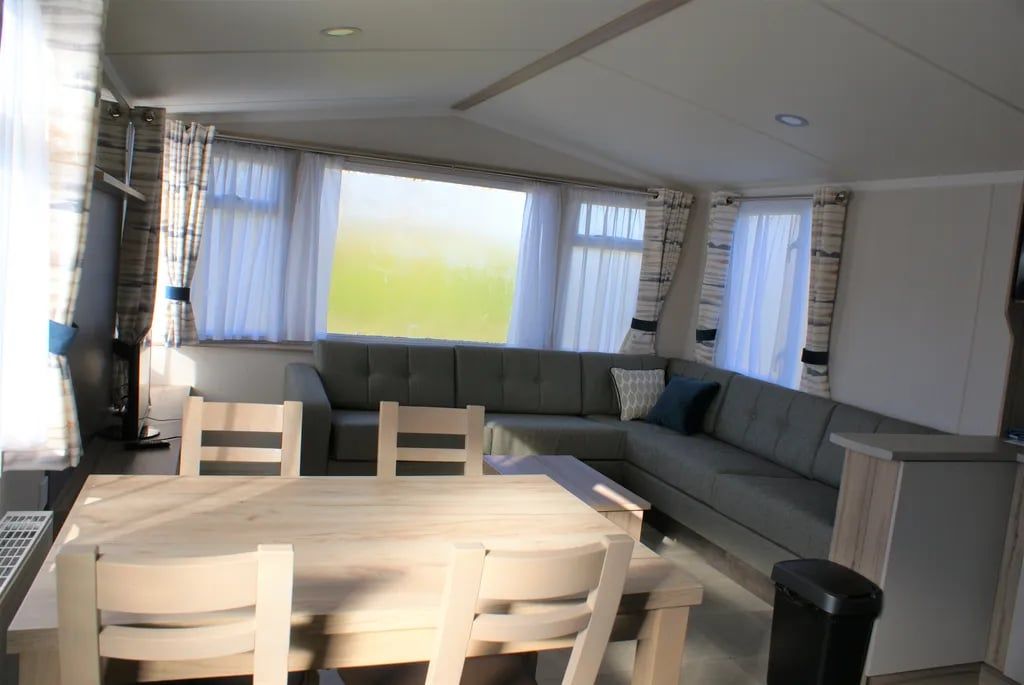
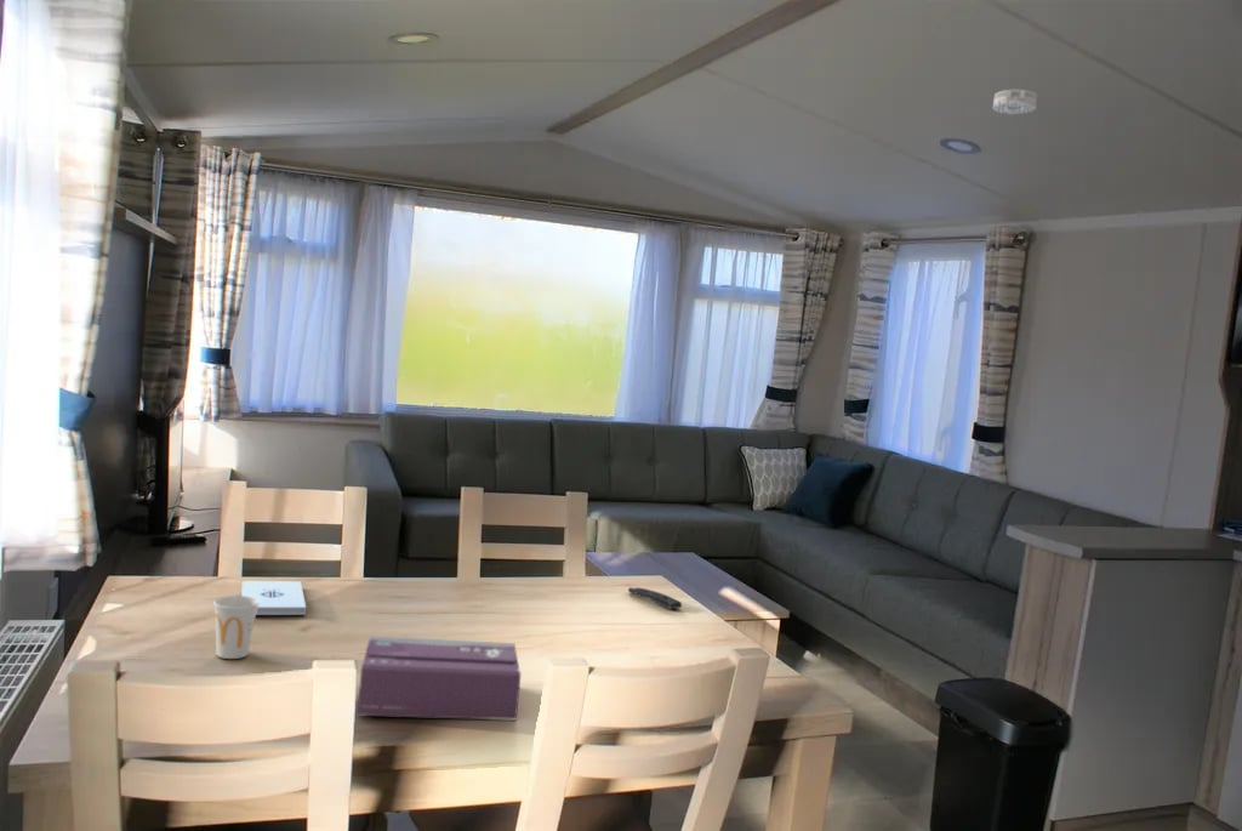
+ notepad [240,580,307,616]
+ smoke detector [992,87,1038,115]
+ remote control [627,586,683,610]
+ tissue box [357,636,522,722]
+ cup [212,594,260,660]
